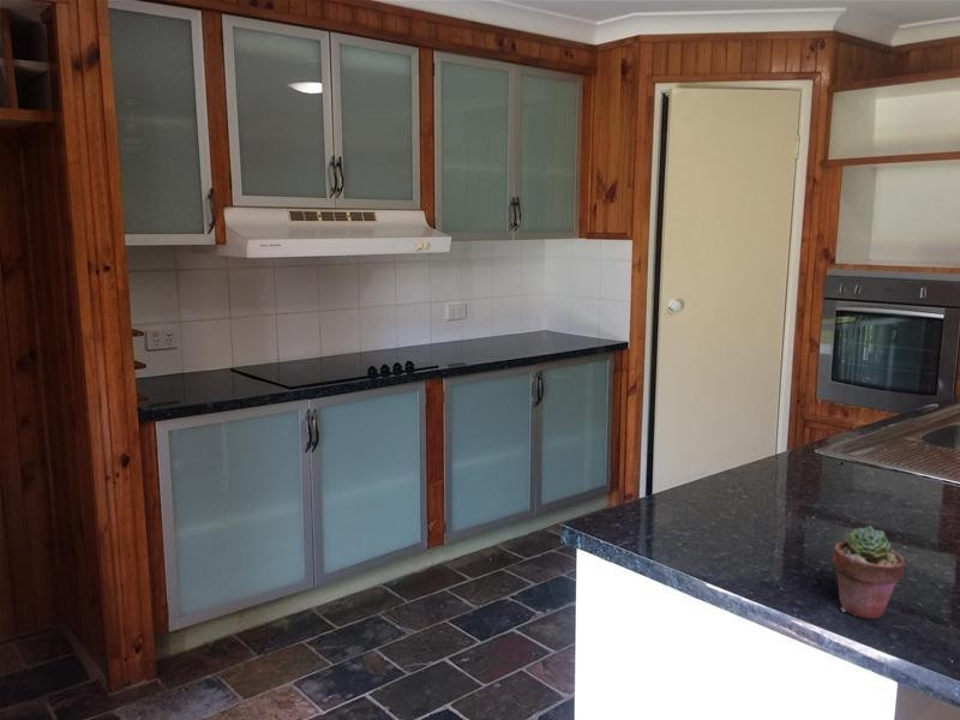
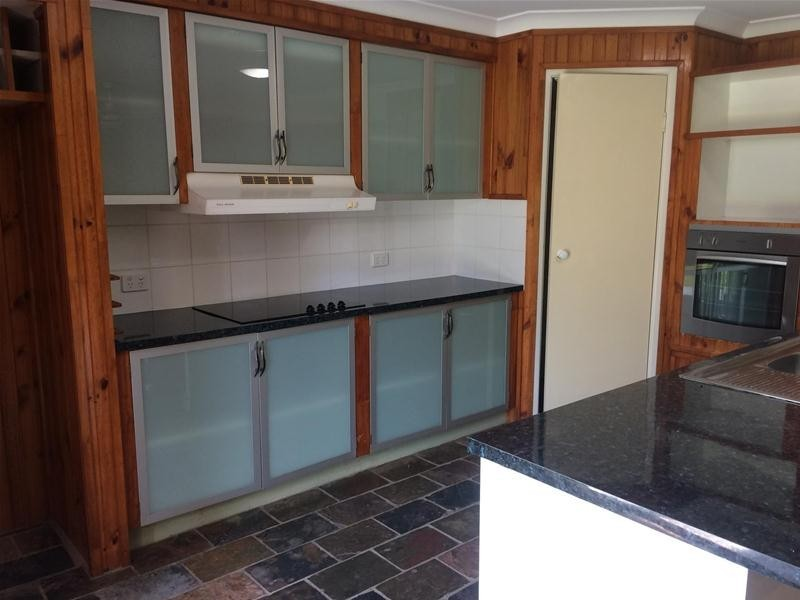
- potted succulent [832,524,907,620]
